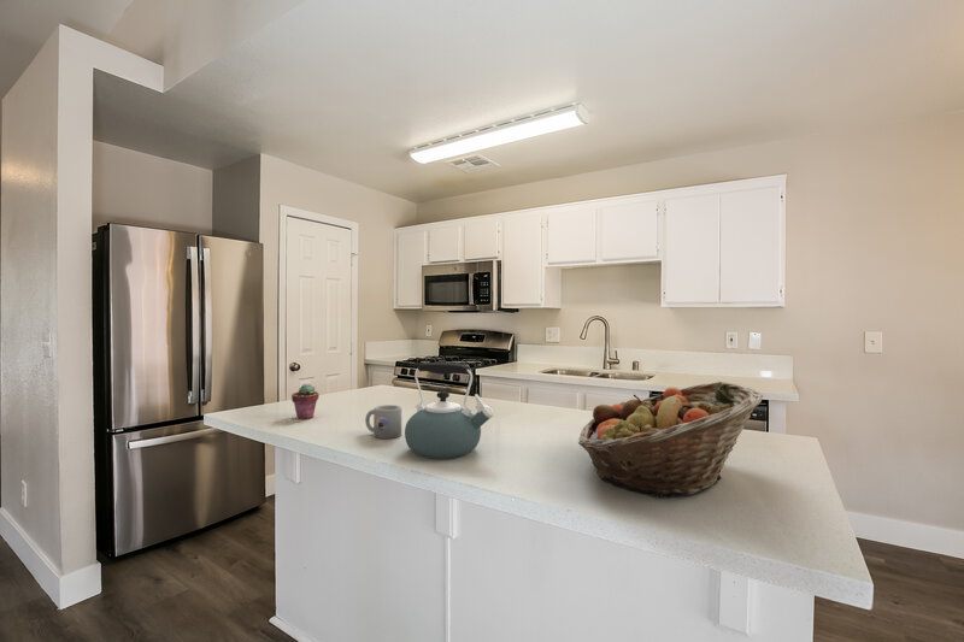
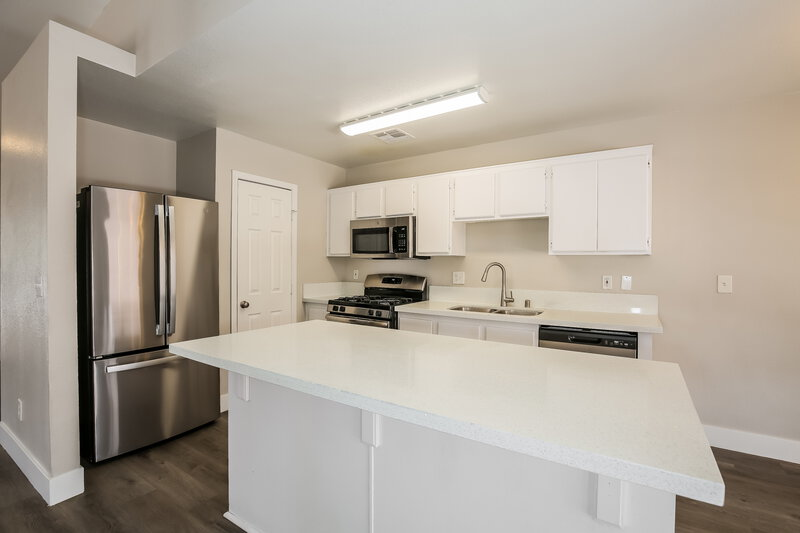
- fruit basket [577,381,764,499]
- potted succulent [290,383,319,420]
- kettle [404,361,495,460]
- mug [364,404,402,440]
